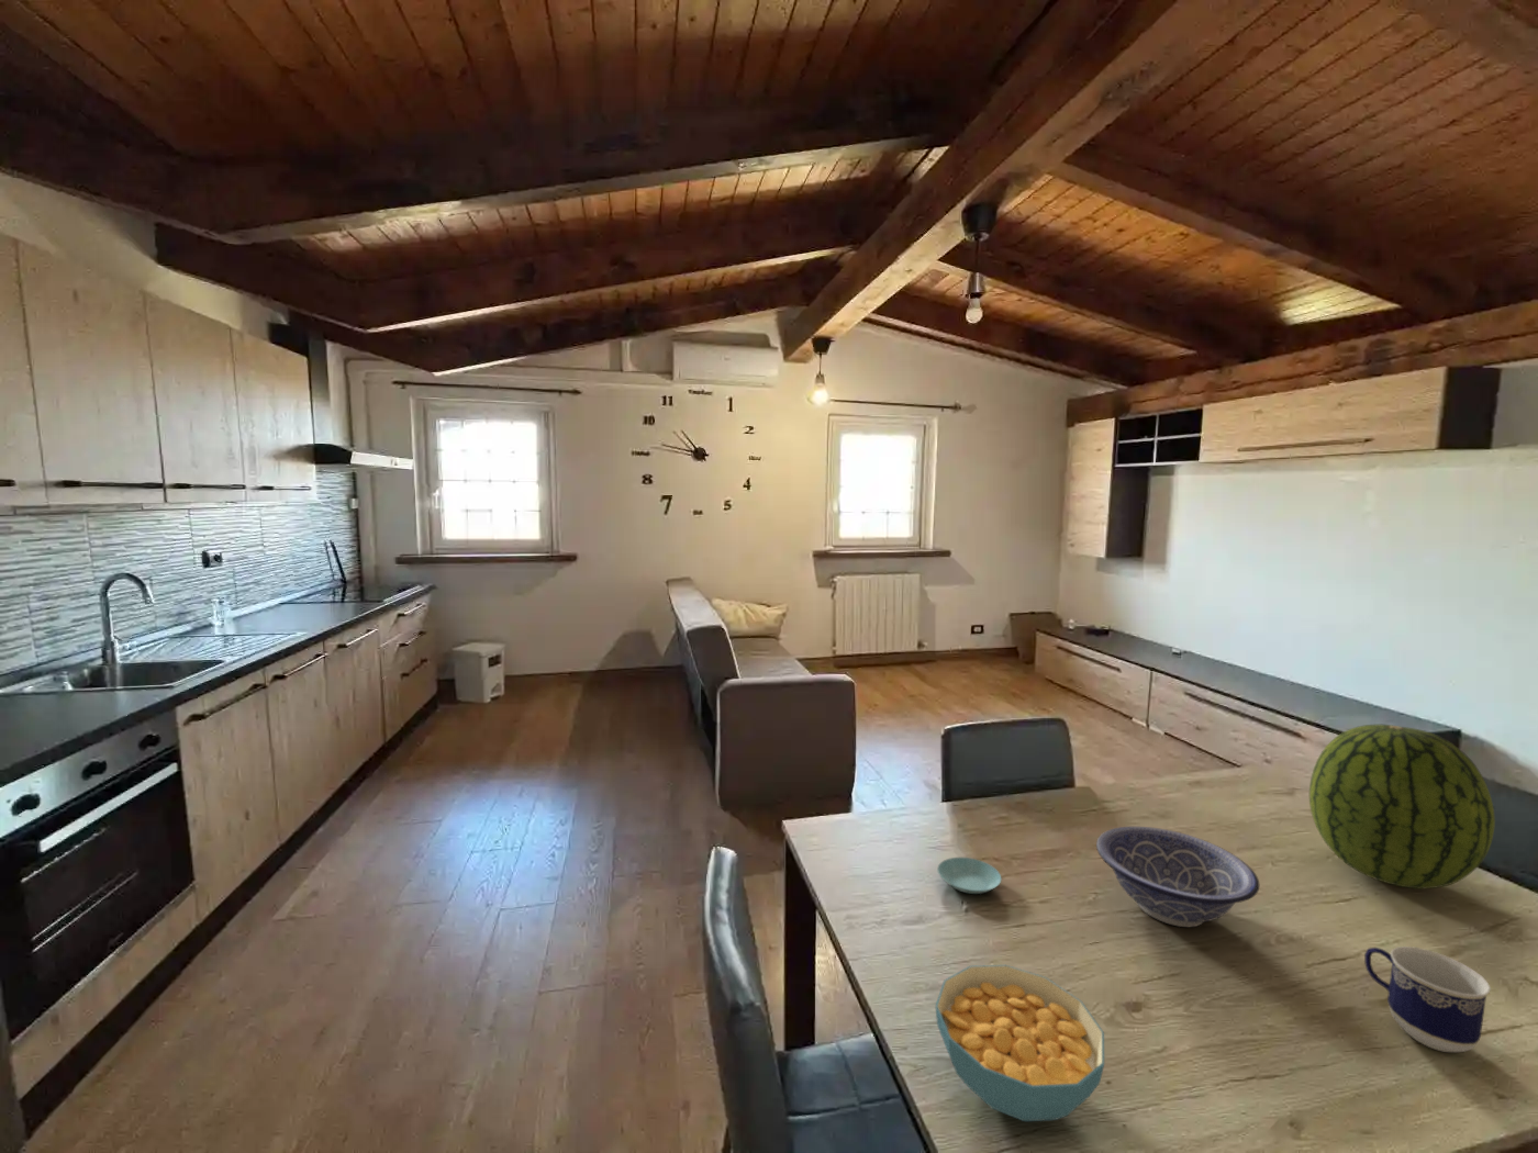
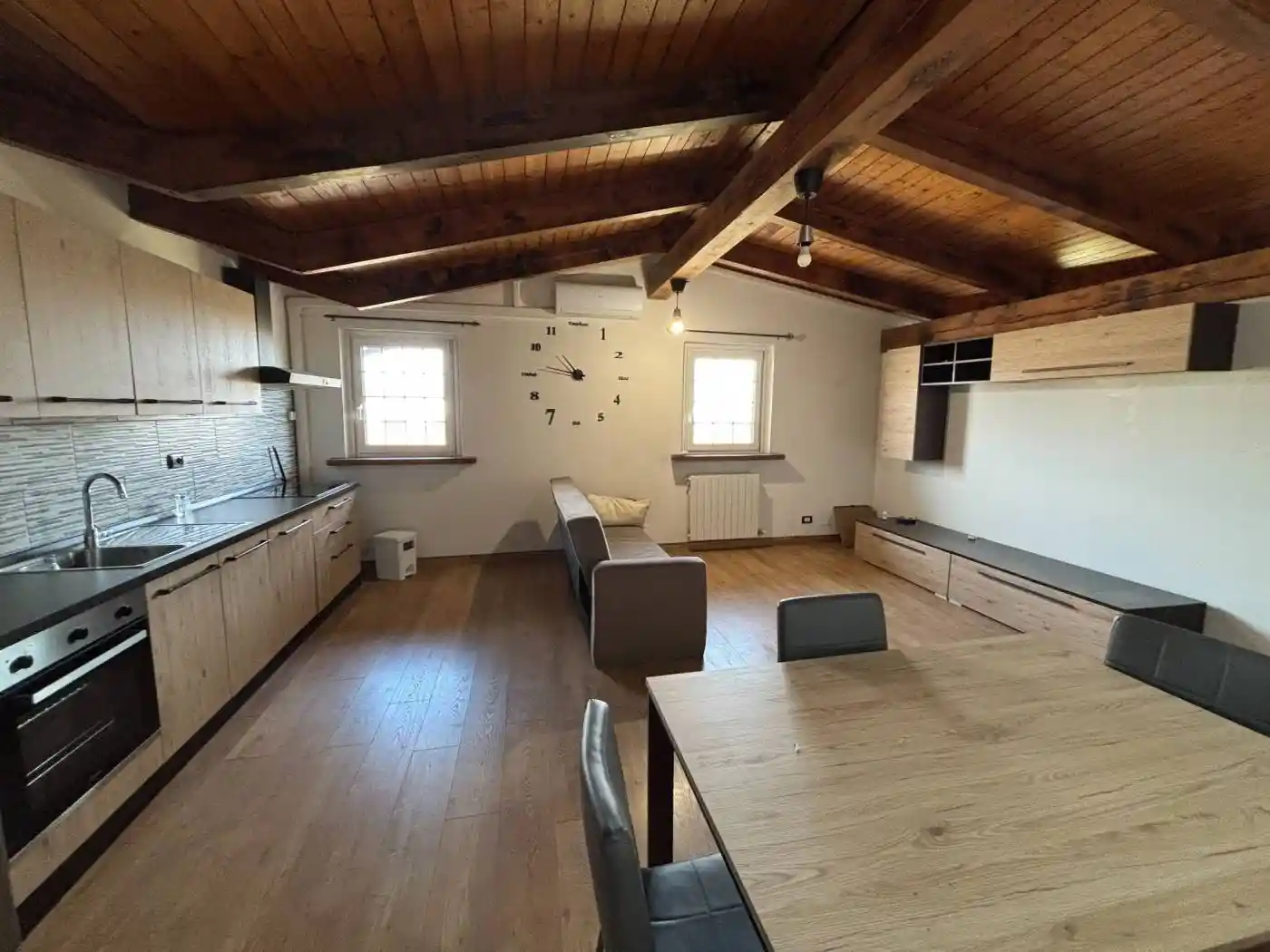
- cup [1364,946,1492,1052]
- cereal bowl [934,964,1106,1123]
- fruit [1308,723,1497,889]
- decorative bowl [1095,826,1259,928]
- saucer [936,856,1002,895]
